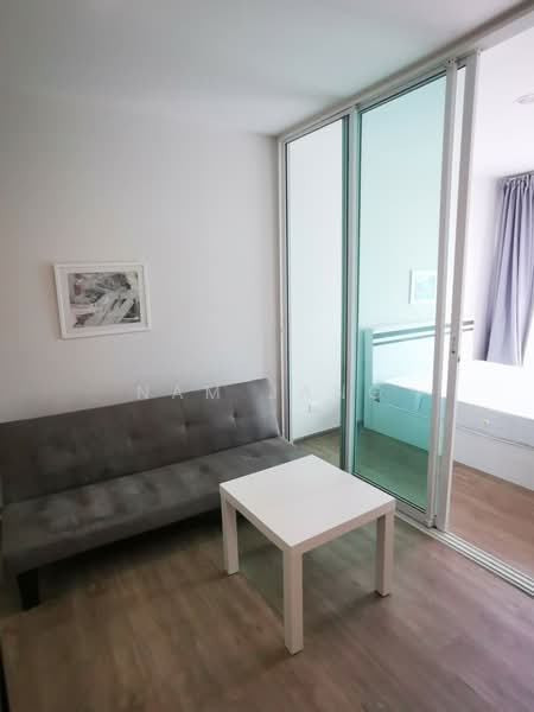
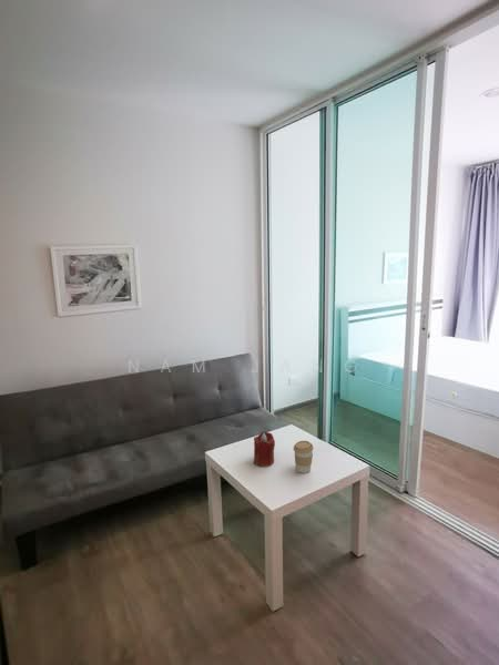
+ candle [253,431,276,468]
+ coffee cup [293,440,314,474]
